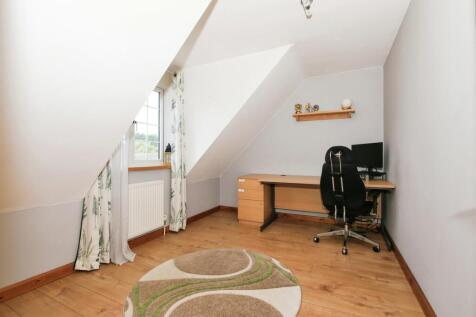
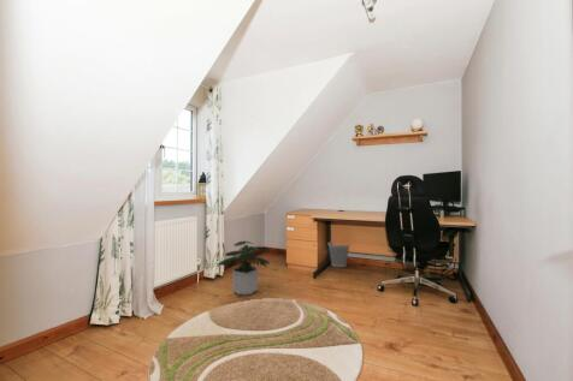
+ wastebasket [326,240,352,268]
+ potted plant [217,240,273,297]
